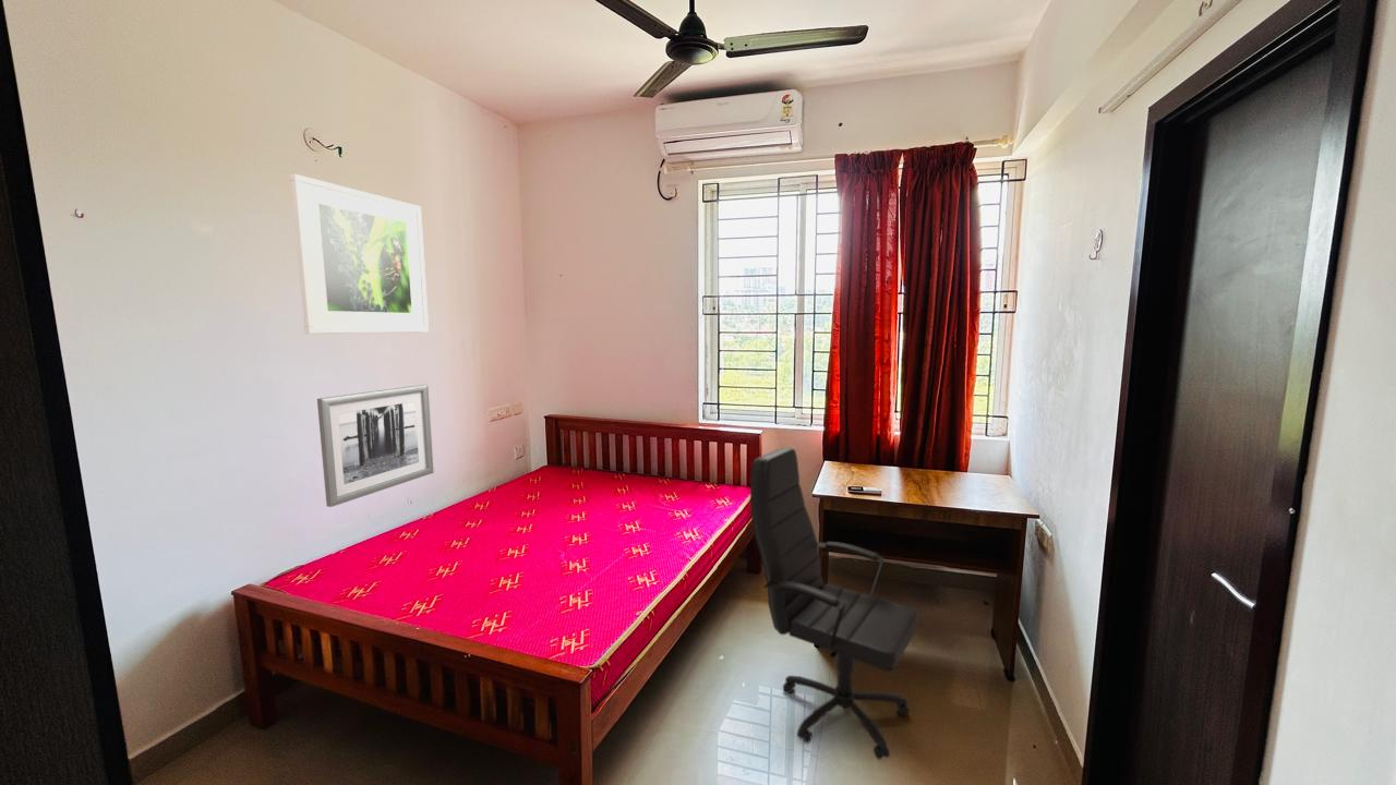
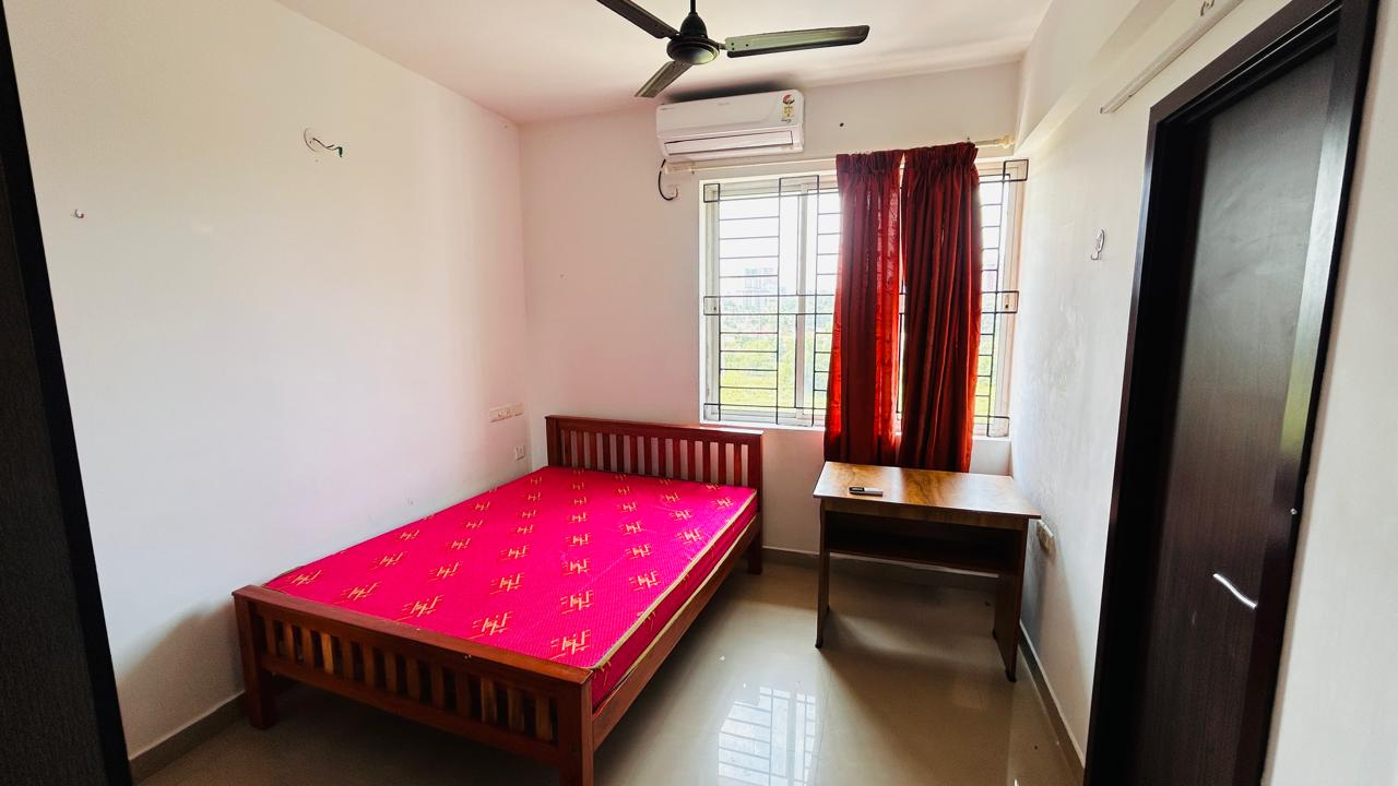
- office chair [749,446,919,760]
- wall art [316,384,435,508]
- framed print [289,173,430,335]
